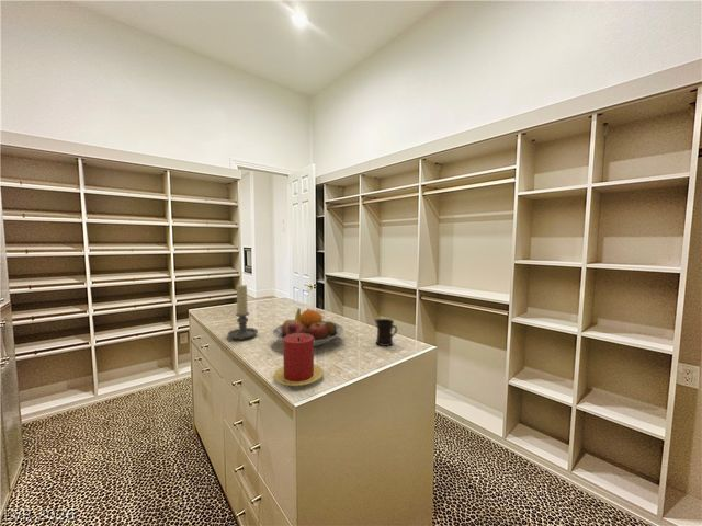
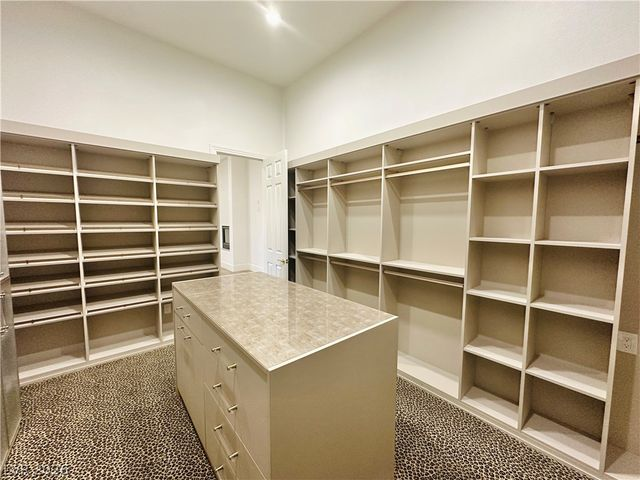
- candle holder [226,284,259,342]
- candle [272,334,325,387]
- mug [374,318,398,347]
- fruit bowl [272,308,344,347]
